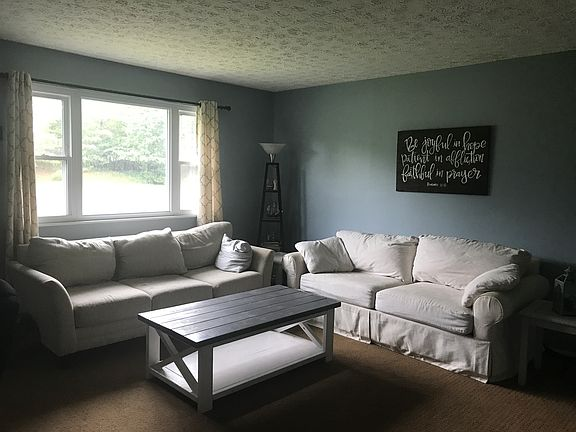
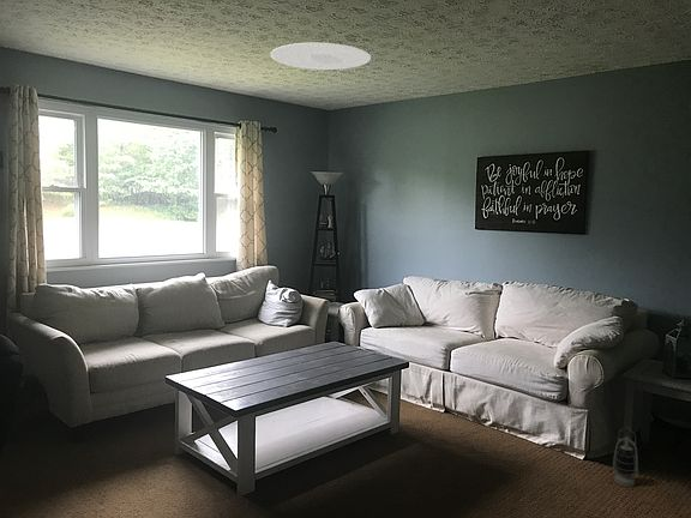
+ ceiling light [269,42,372,71]
+ lantern [612,427,639,488]
